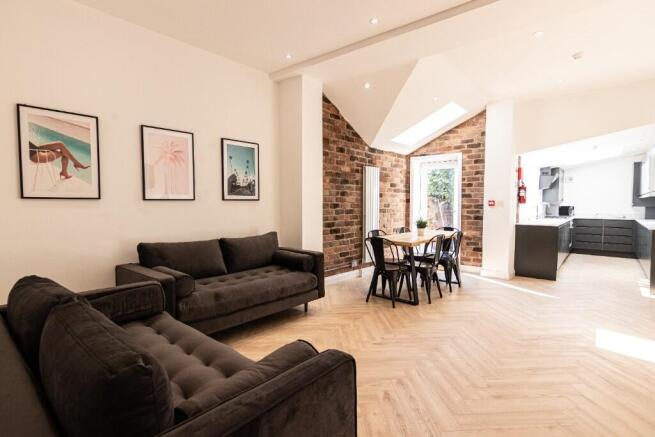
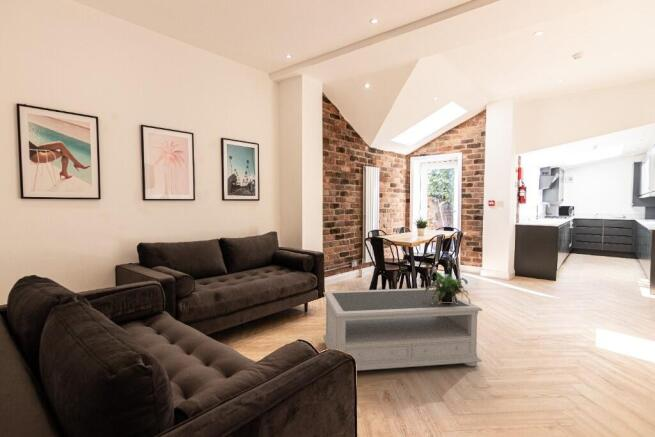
+ coffee table [322,287,483,371]
+ potted plant [424,270,472,305]
